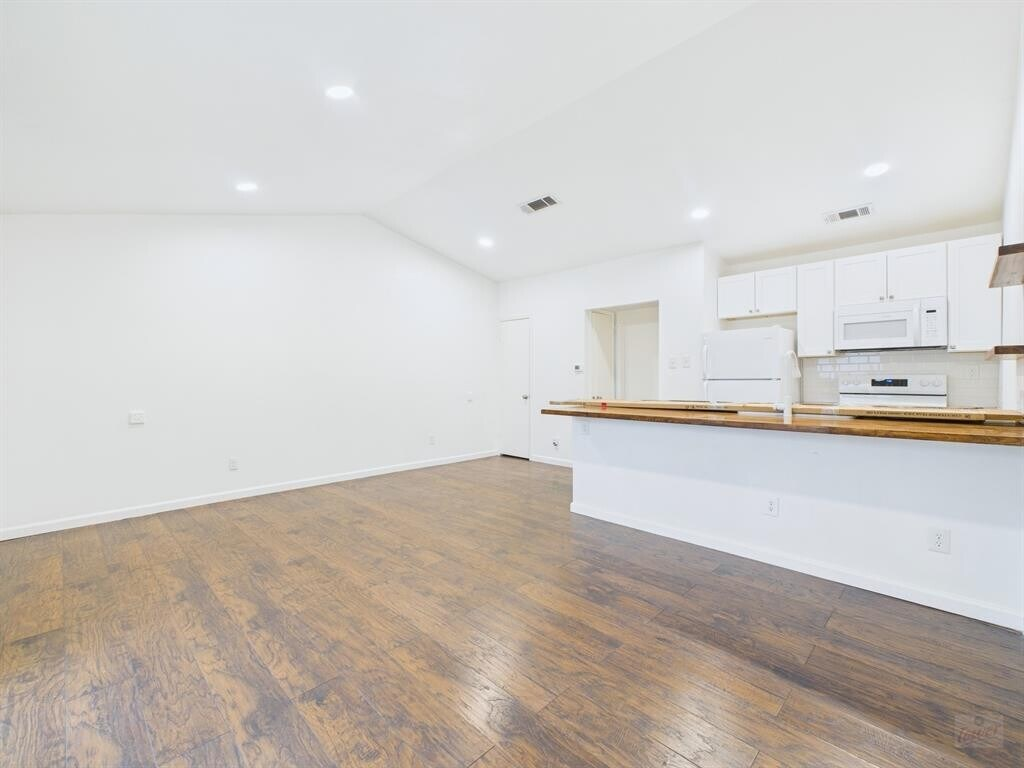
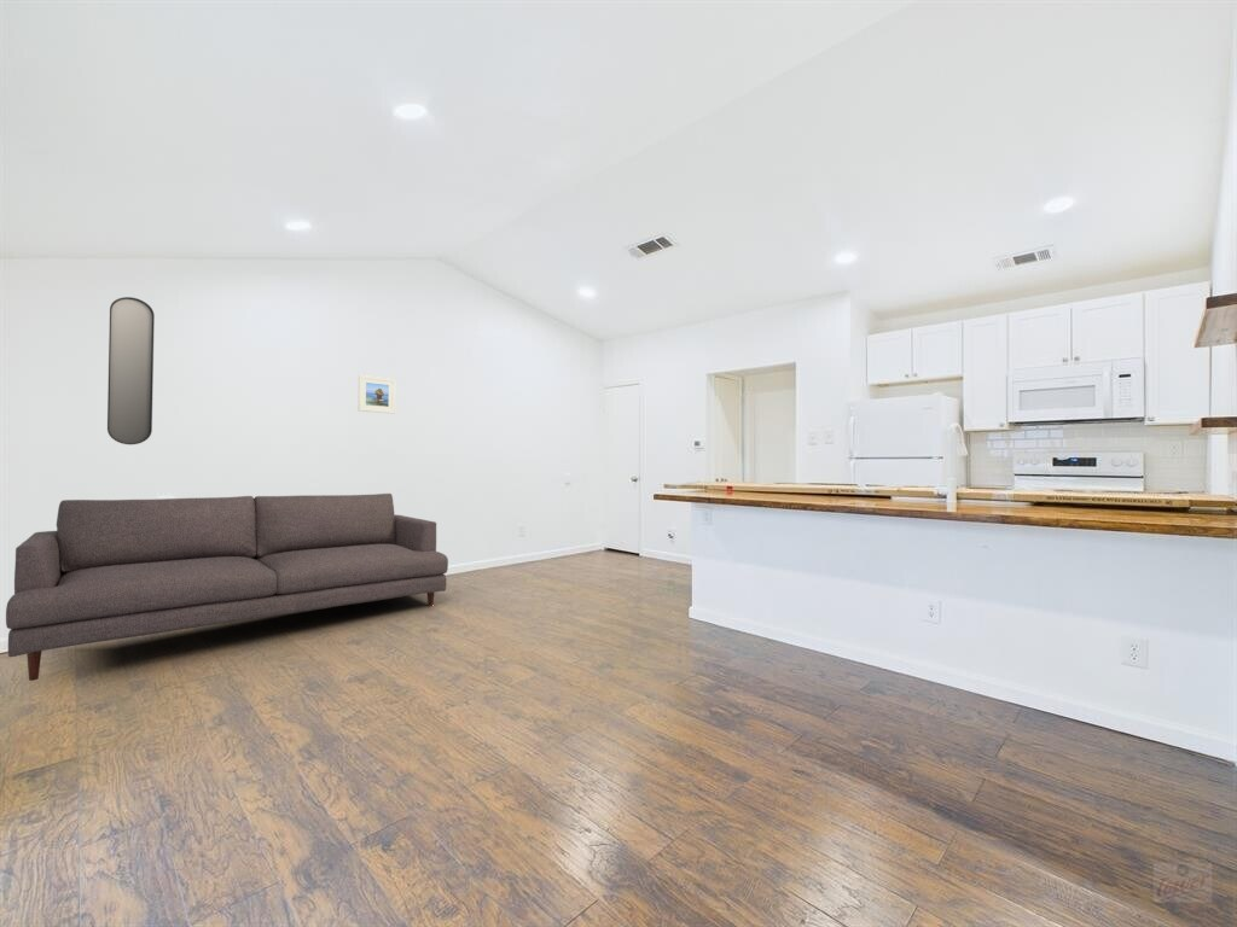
+ sofa [5,492,449,682]
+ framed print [356,374,396,414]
+ home mirror [106,296,156,445]
